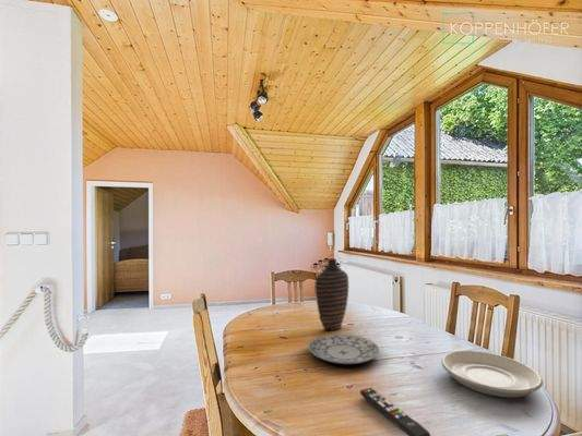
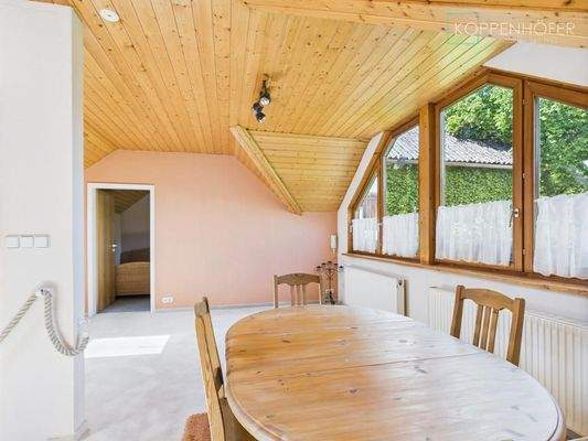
- remote control [359,387,431,436]
- decorative vase [313,257,351,331]
- plate [440,350,544,398]
- plate [308,334,381,365]
